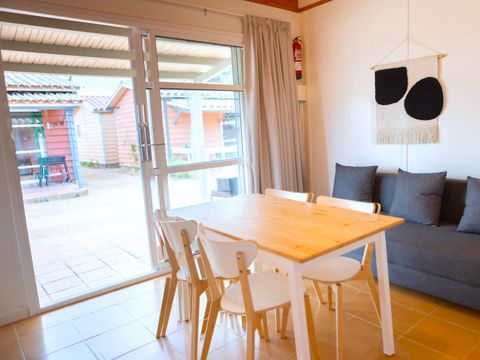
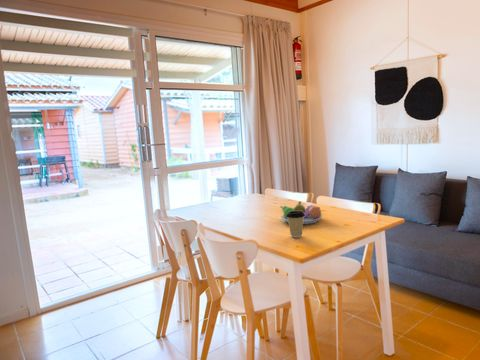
+ coffee cup [286,211,305,238]
+ fruit bowl [280,200,323,225]
